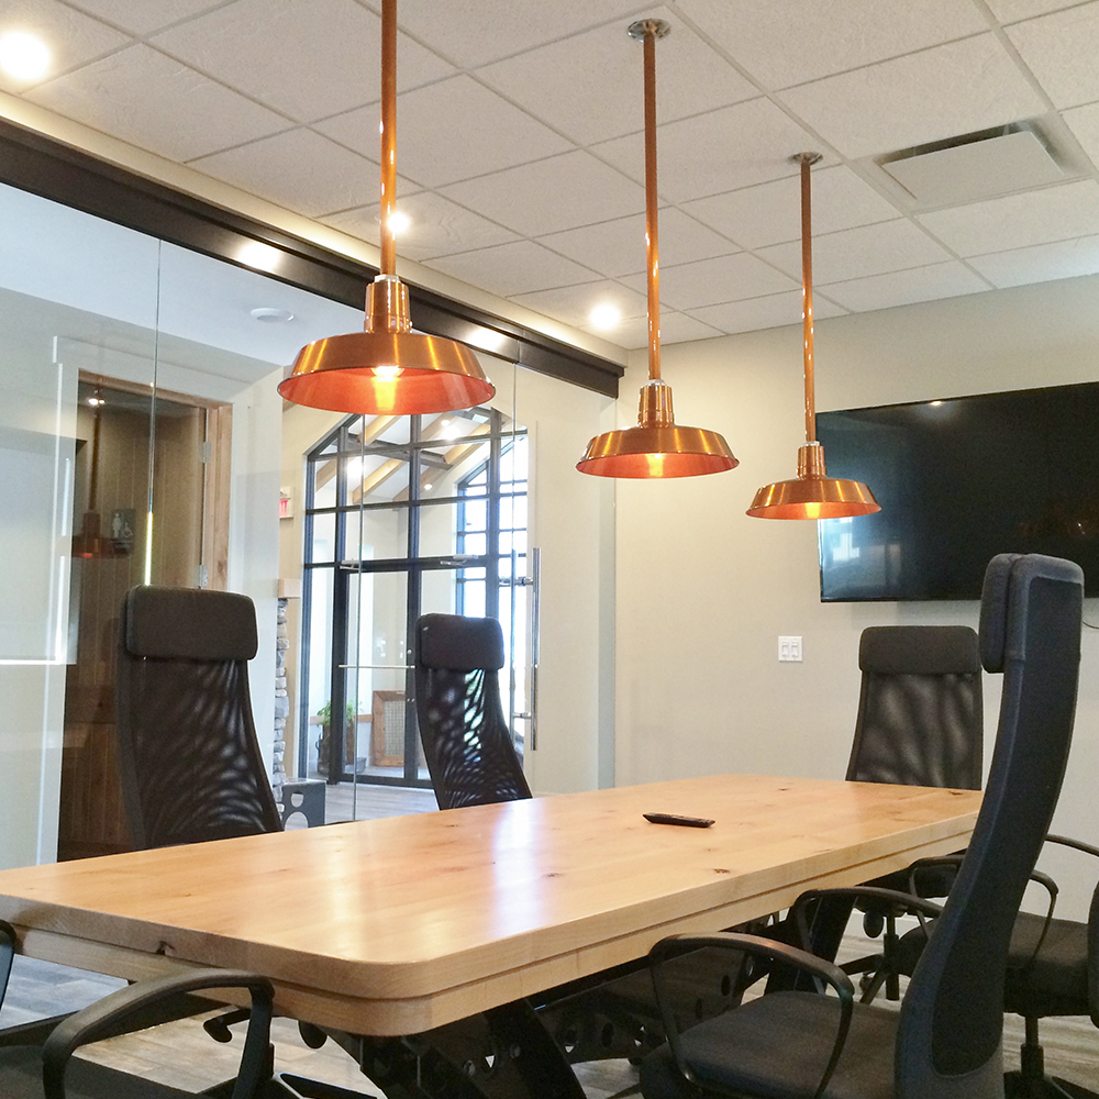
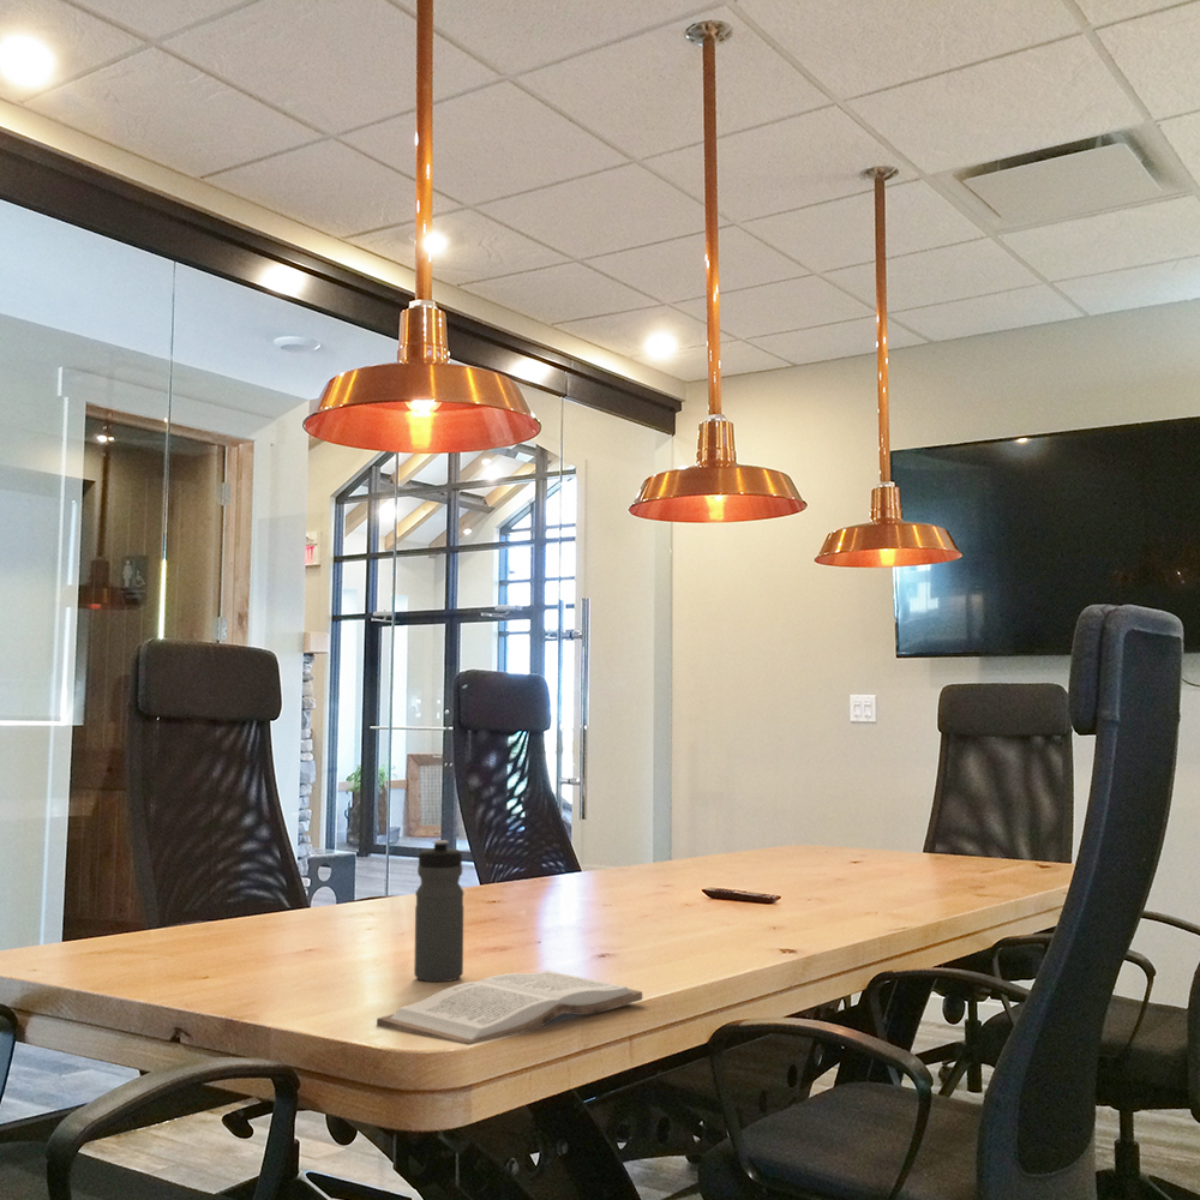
+ book [376,970,643,1046]
+ water bottle [413,839,466,983]
